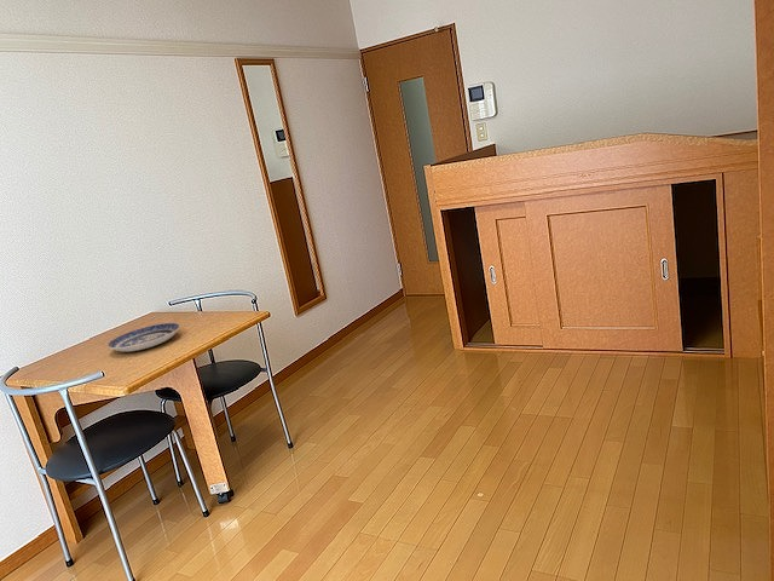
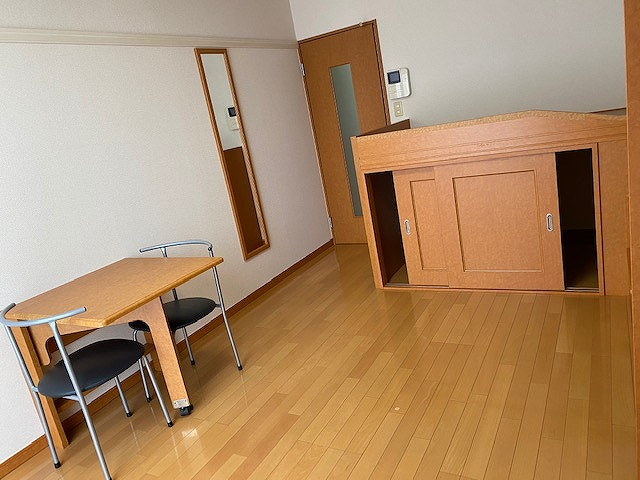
- plate [106,322,180,353]
